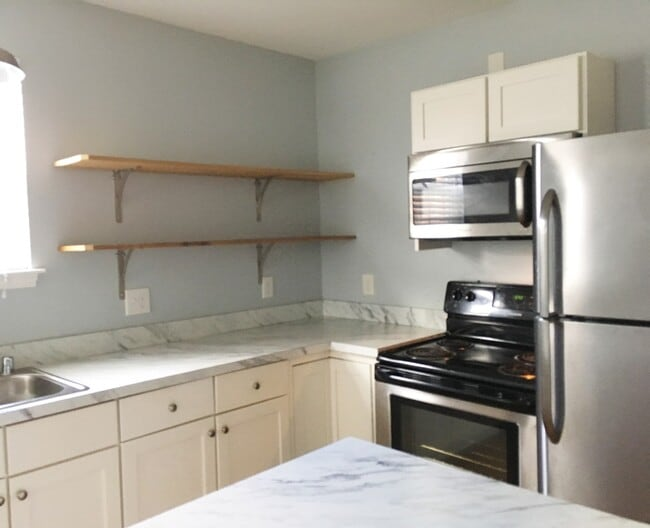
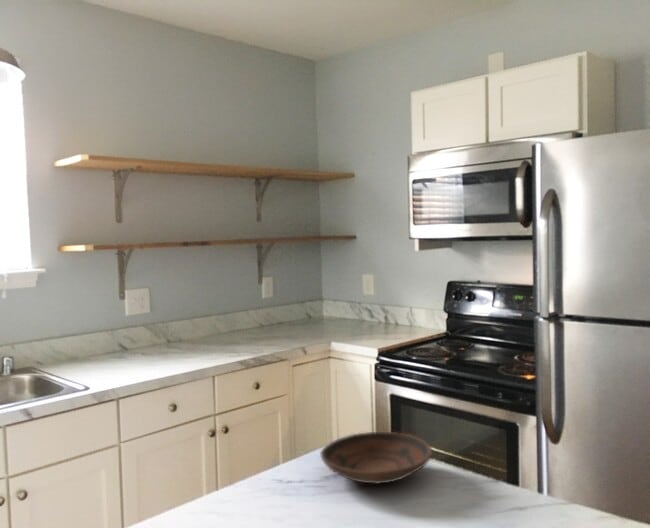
+ bowl [319,431,434,485]
